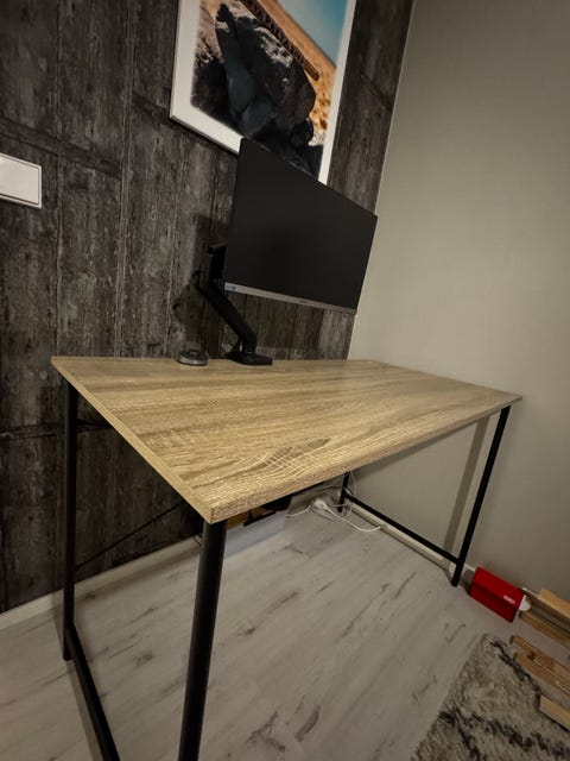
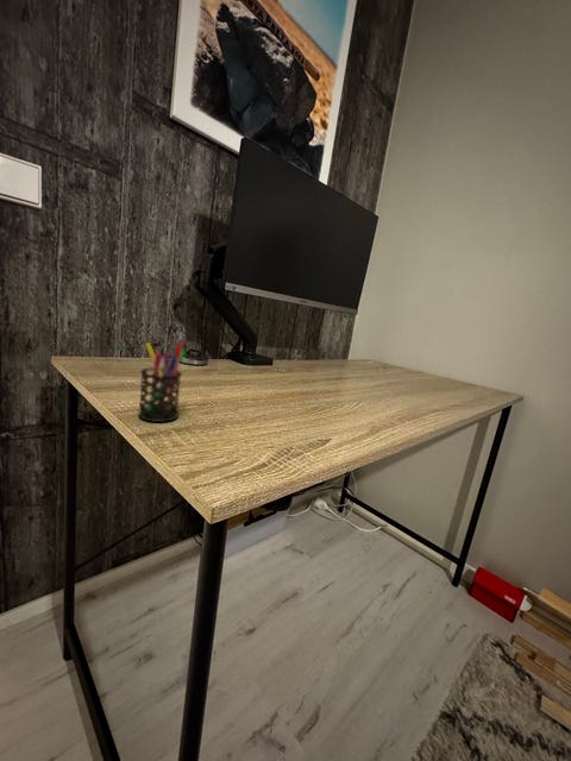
+ pen holder [137,341,187,423]
